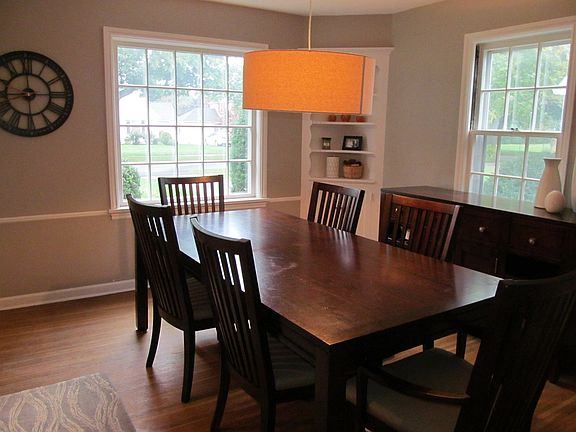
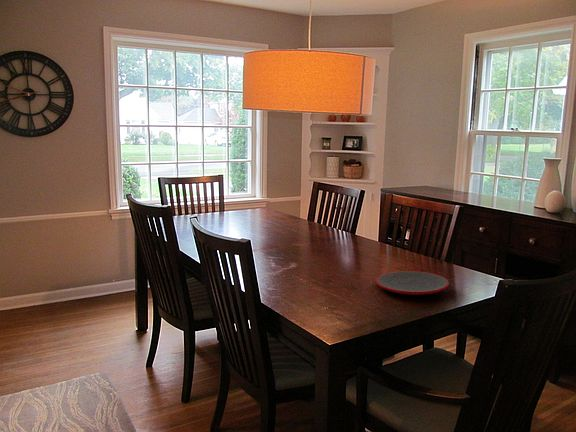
+ plate [375,270,450,296]
